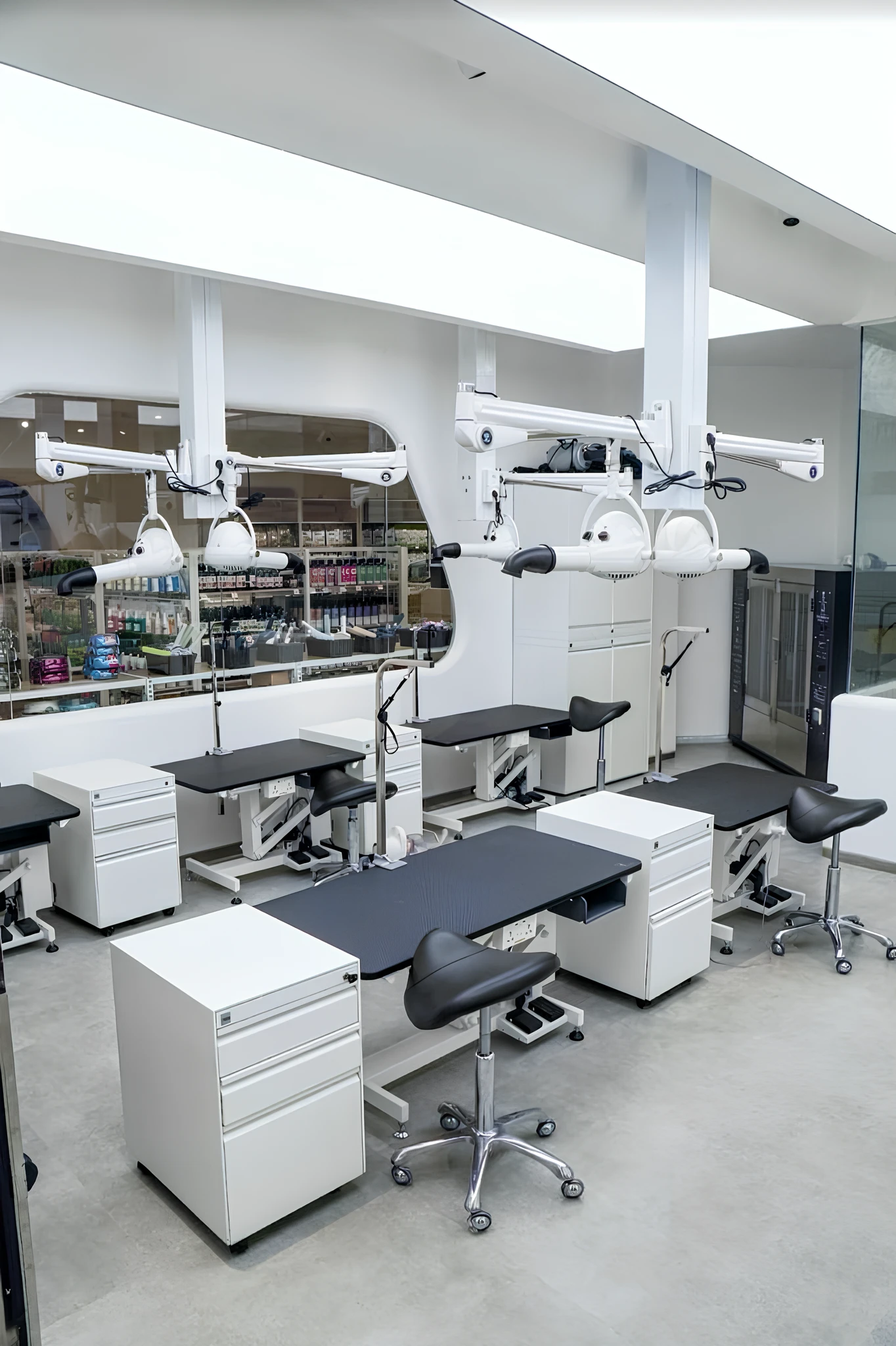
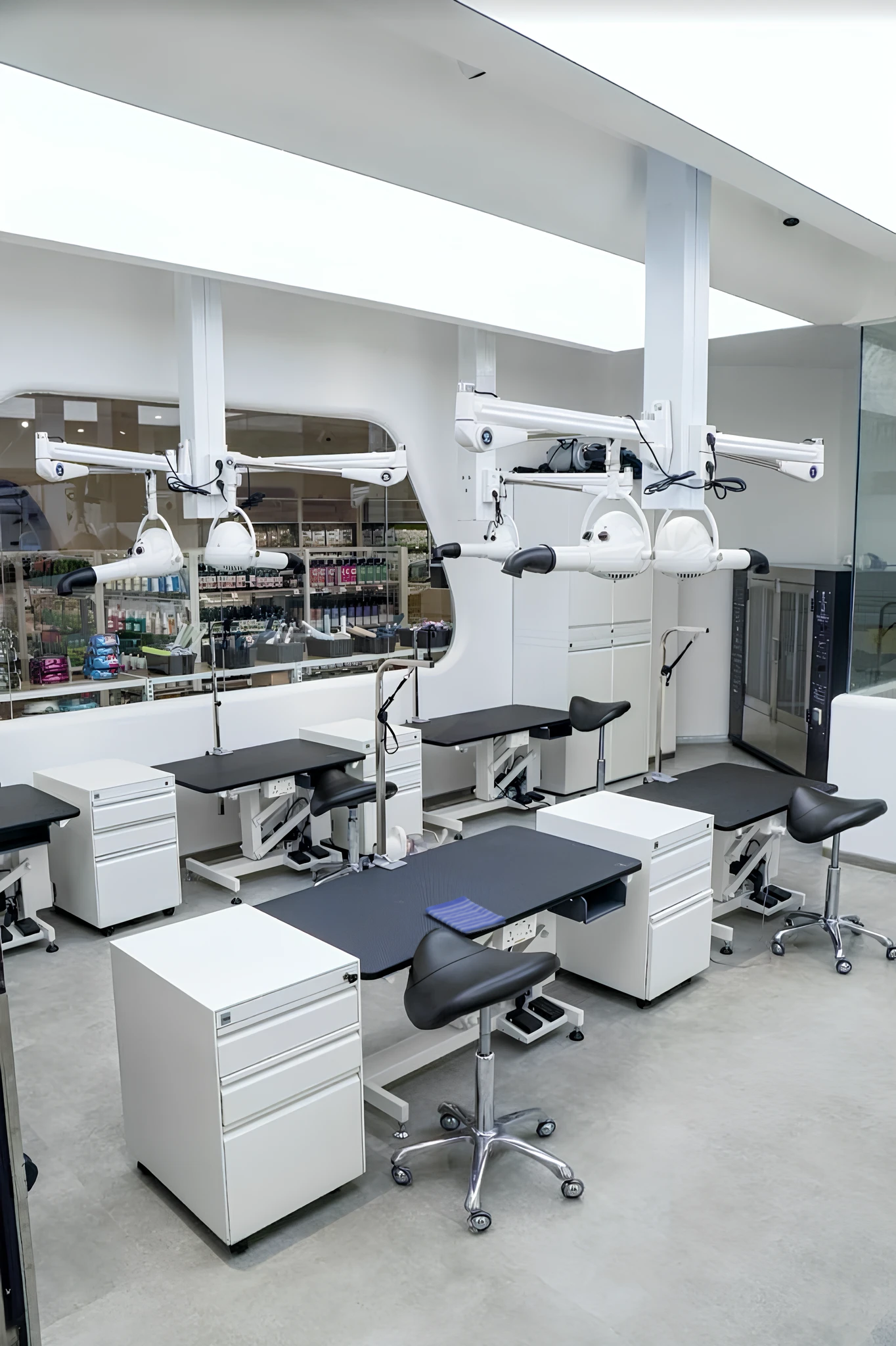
+ dish towel [424,895,506,934]
